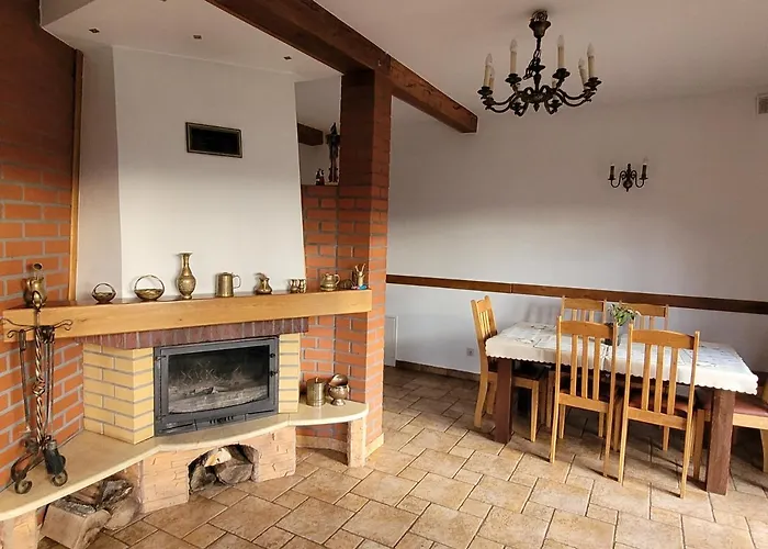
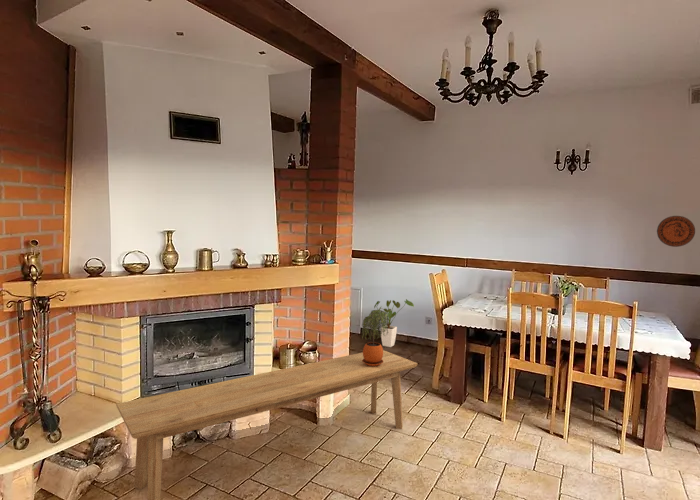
+ house plant [373,298,415,348]
+ bench [115,349,418,500]
+ potted plant [360,309,389,366]
+ decorative plate [656,215,696,248]
